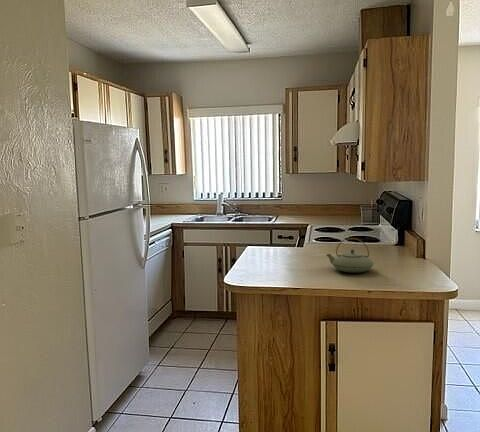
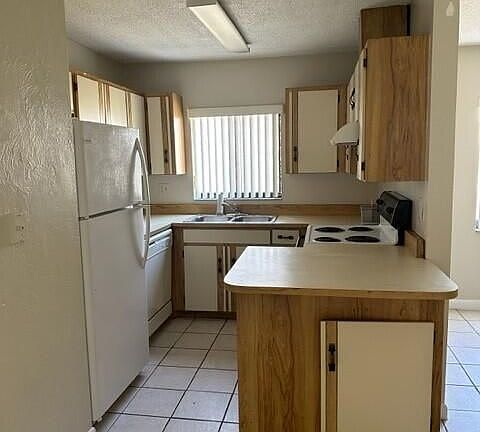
- teapot [326,237,375,274]
